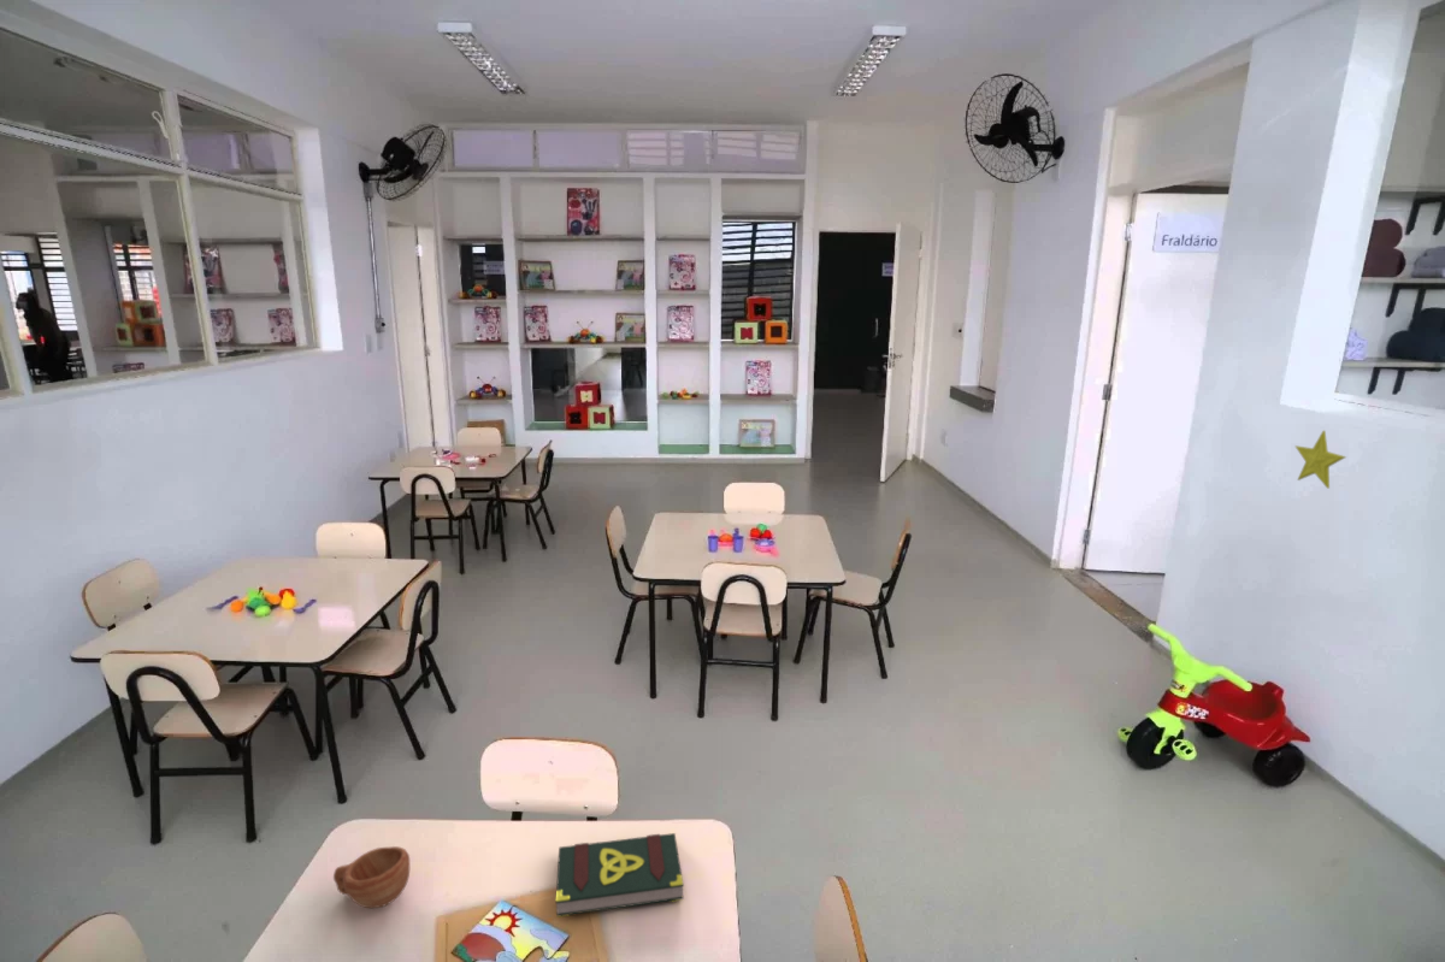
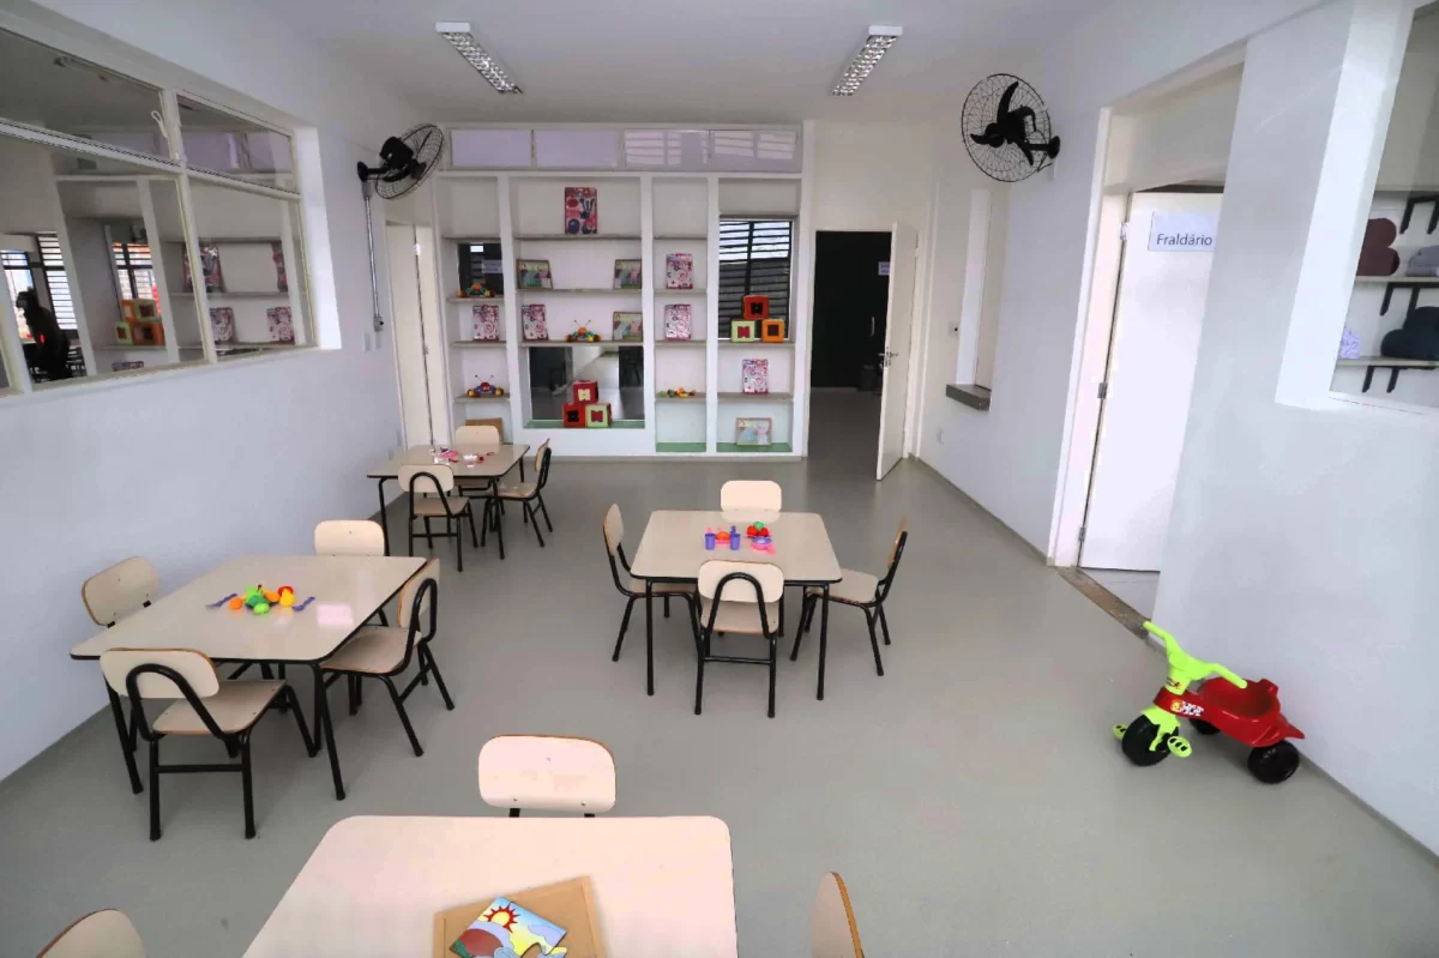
- decorative star [1293,429,1347,490]
- cup [332,845,411,909]
- book [555,832,685,919]
